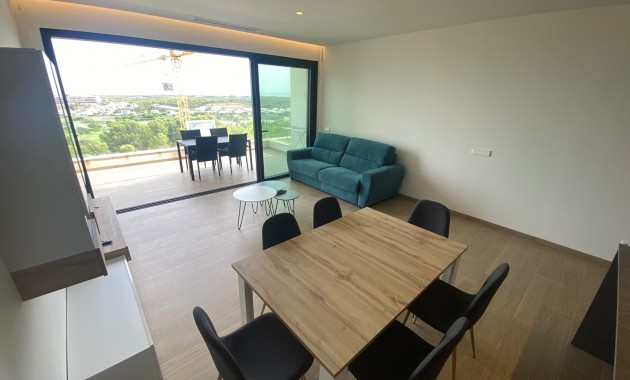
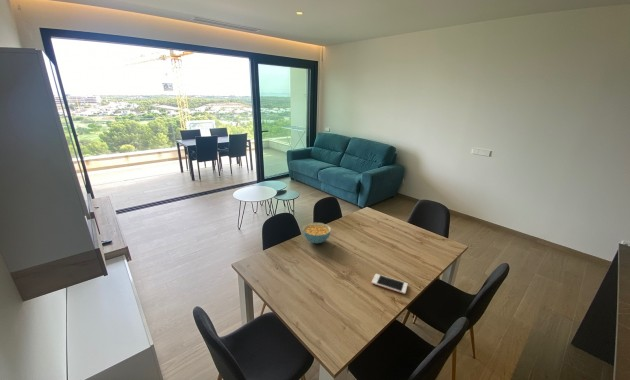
+ cell phone [371,273,409,295]
+ cereal bowl [301,222,332,244]
